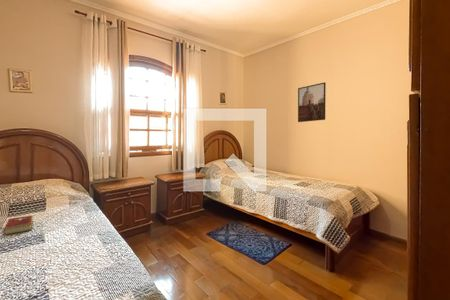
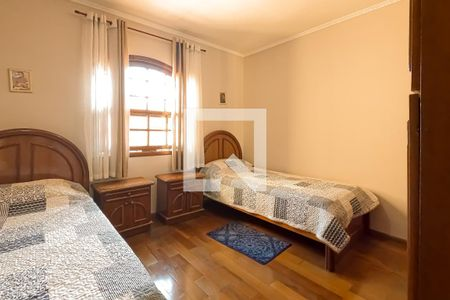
- hardcover book [2,214,34,236]
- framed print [297,81,327,123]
